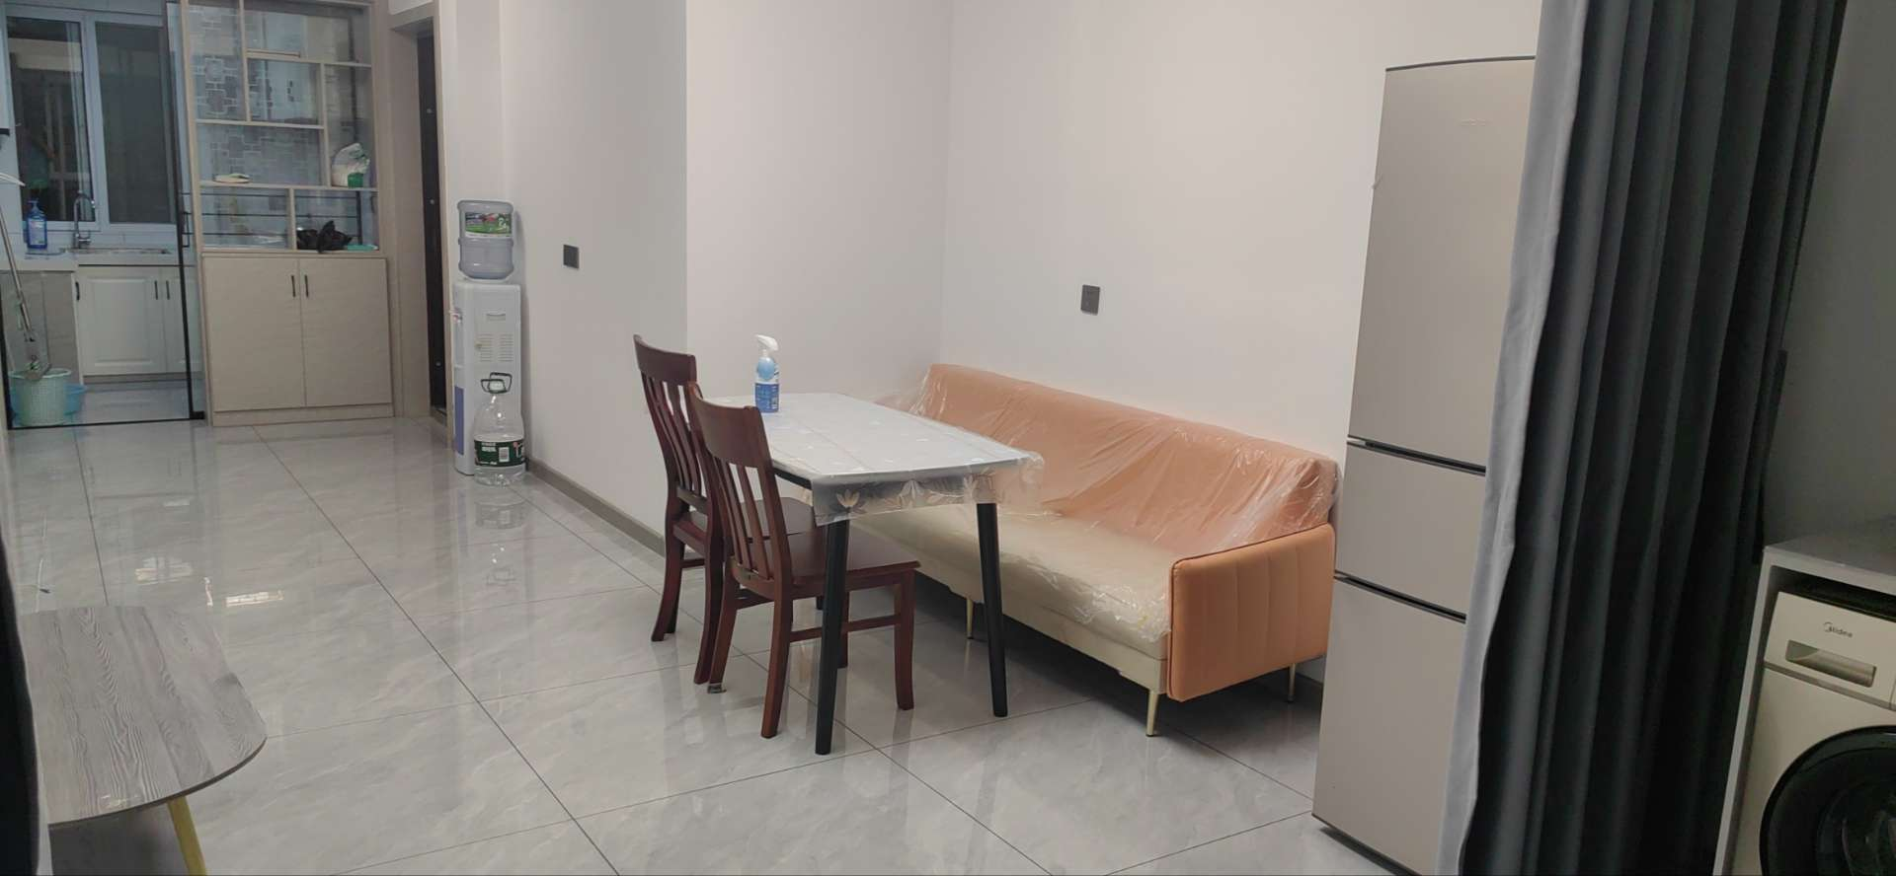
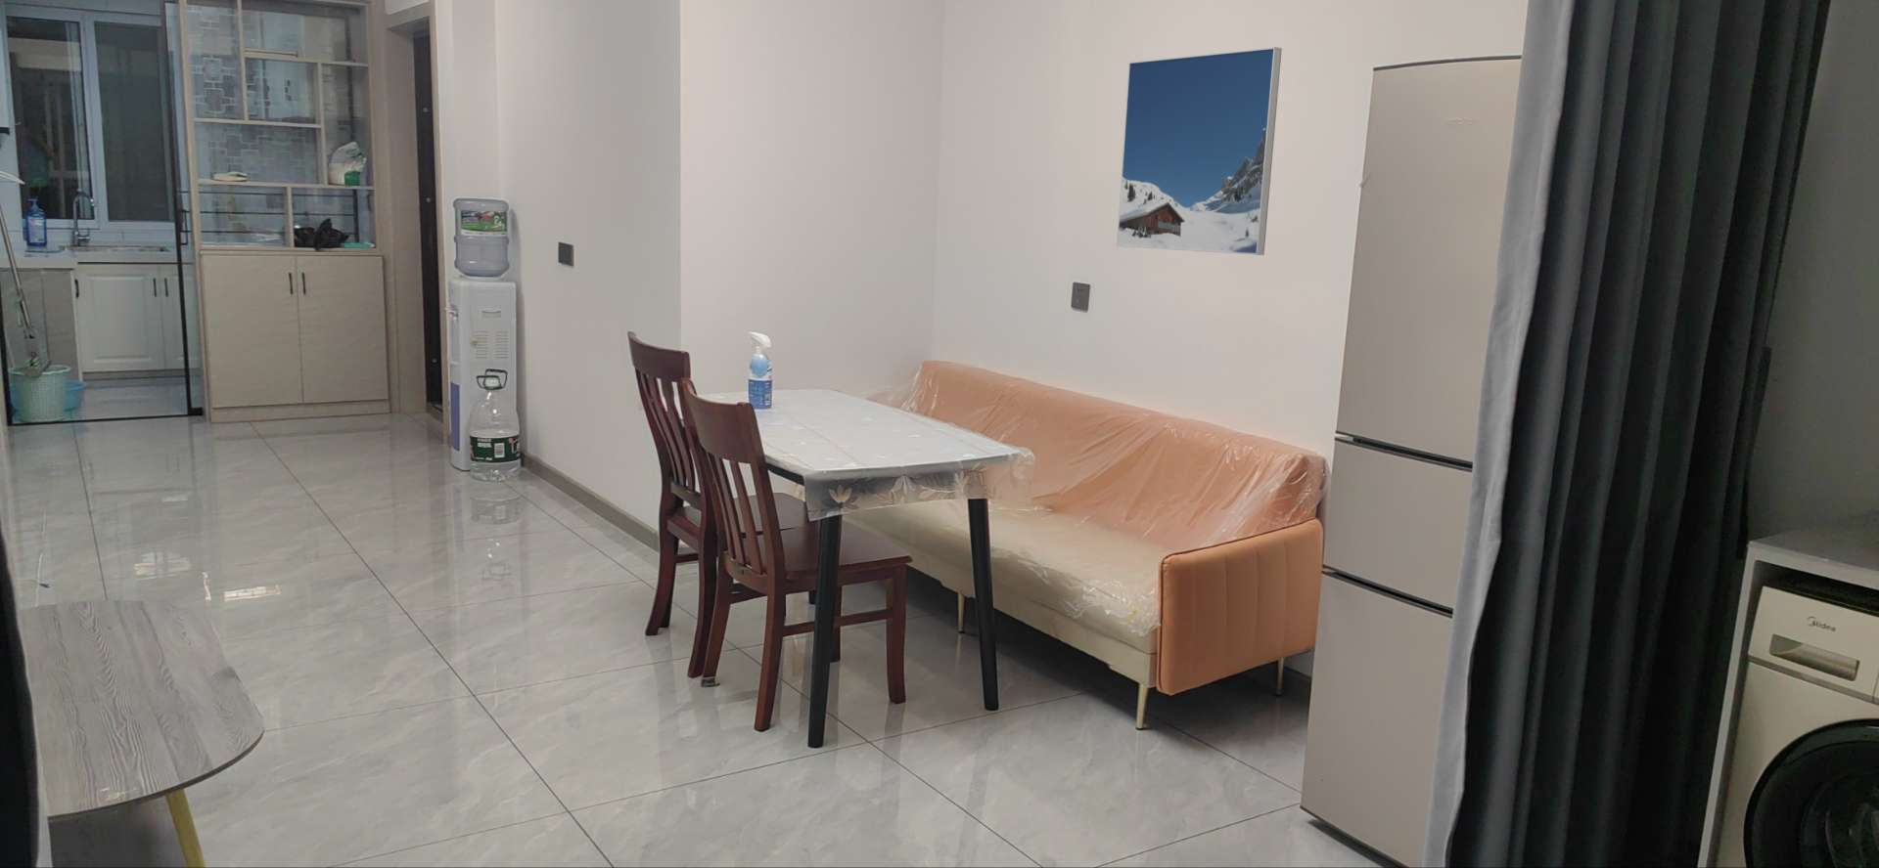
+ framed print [1116,45,1283,256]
